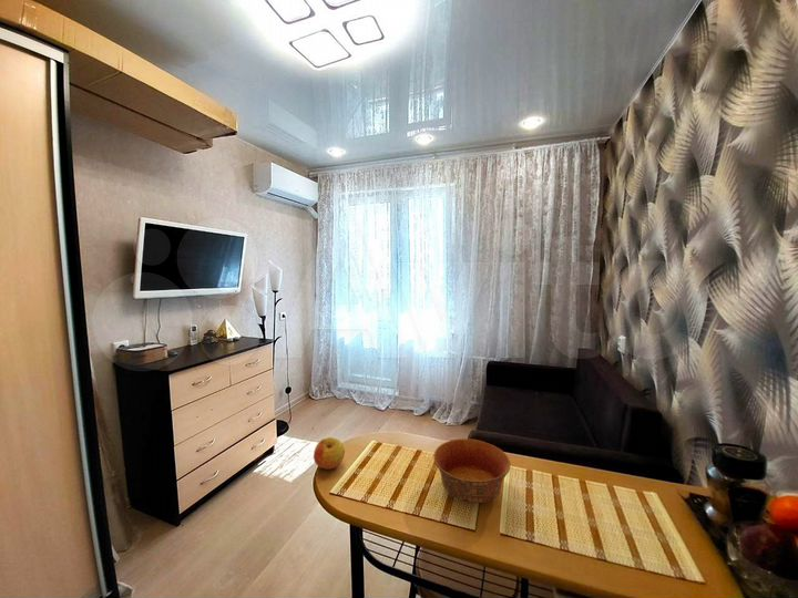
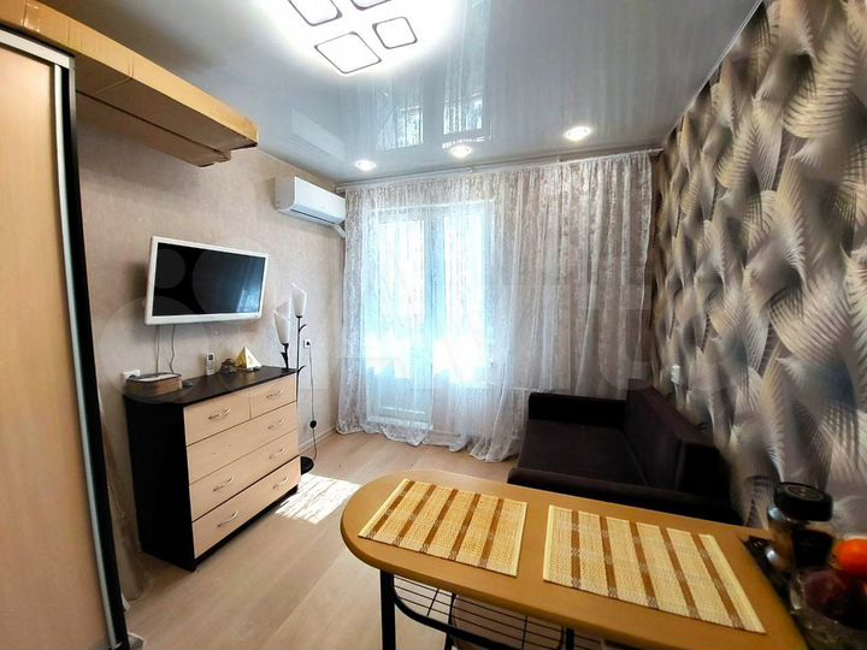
- bowl [432,437,512,504]
- apple [313,436,346,471]
